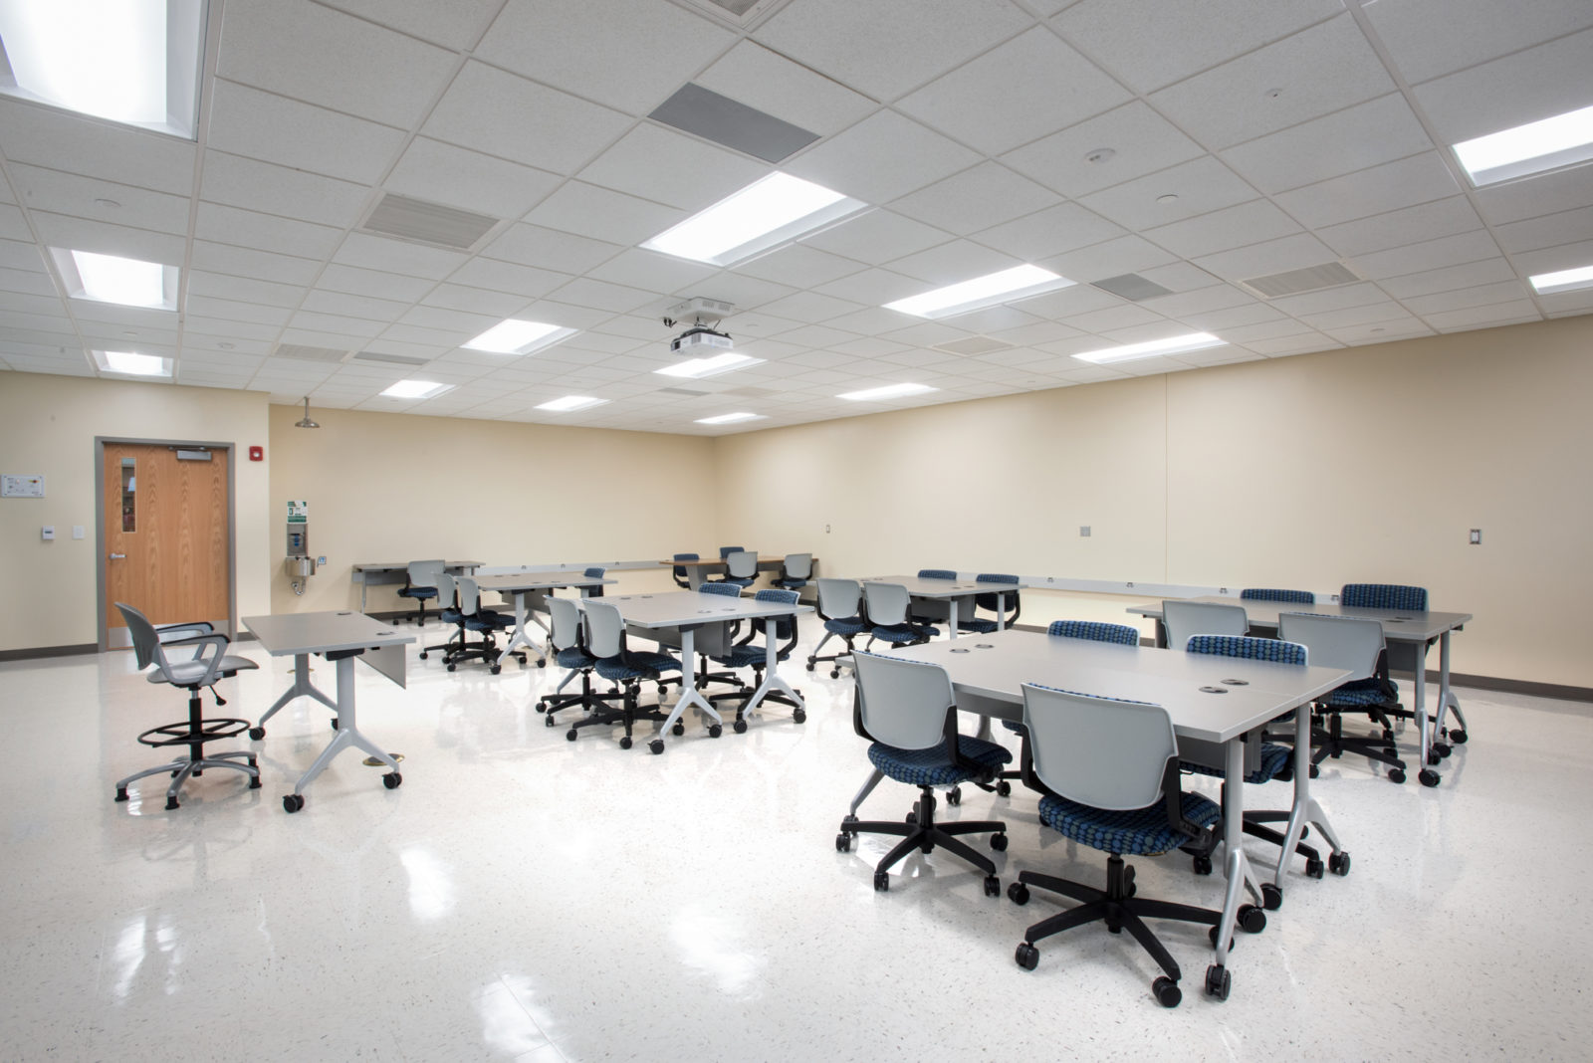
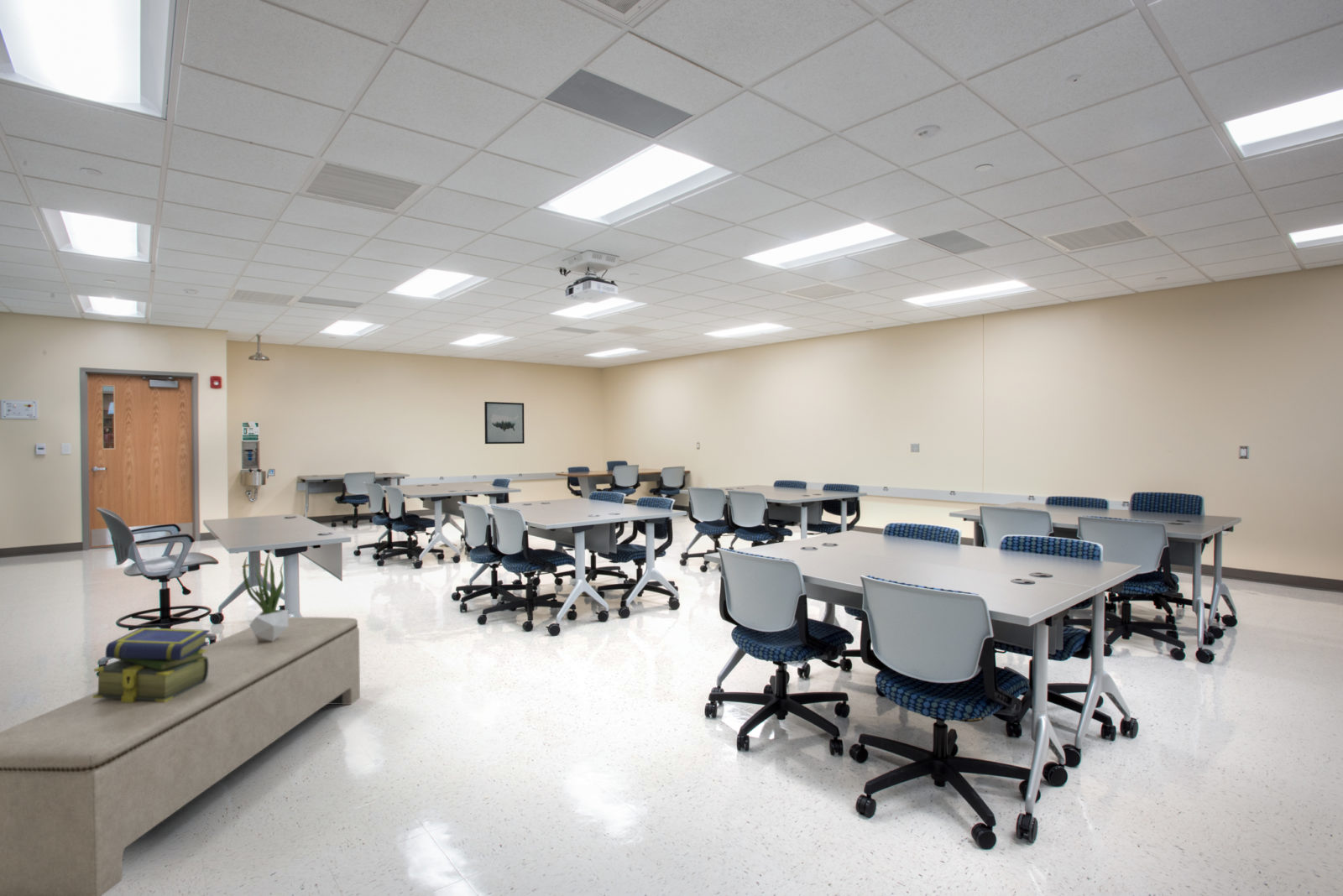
+ wall art [483,401,525,445]
+ potted plant [242,550,289,641]
+ bench [0,617,361,896]
+ stack of books [92,627,211,703]
